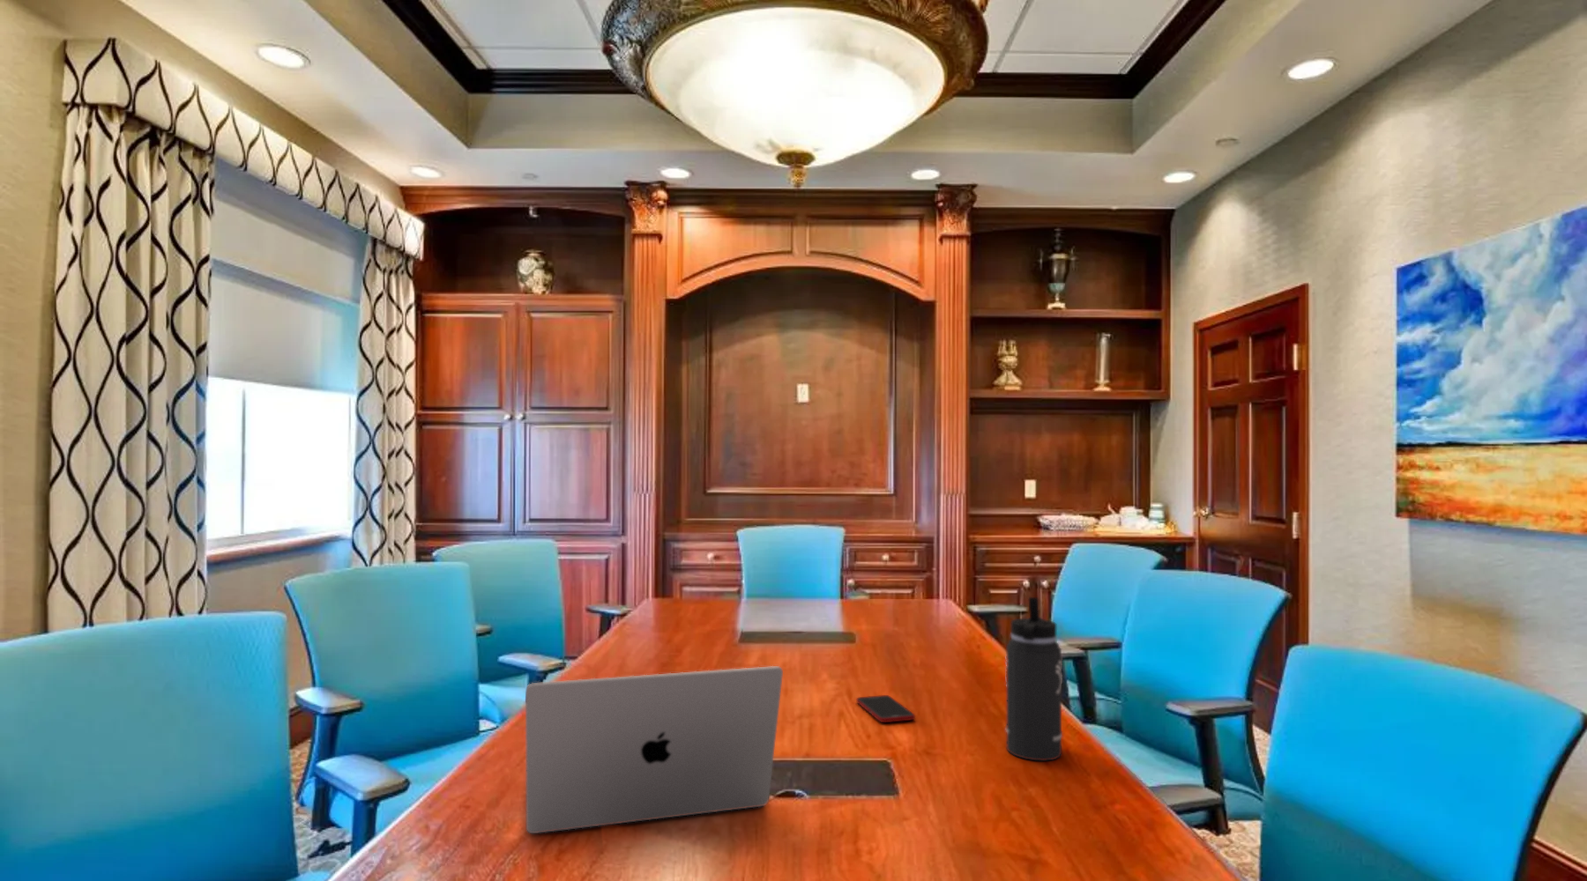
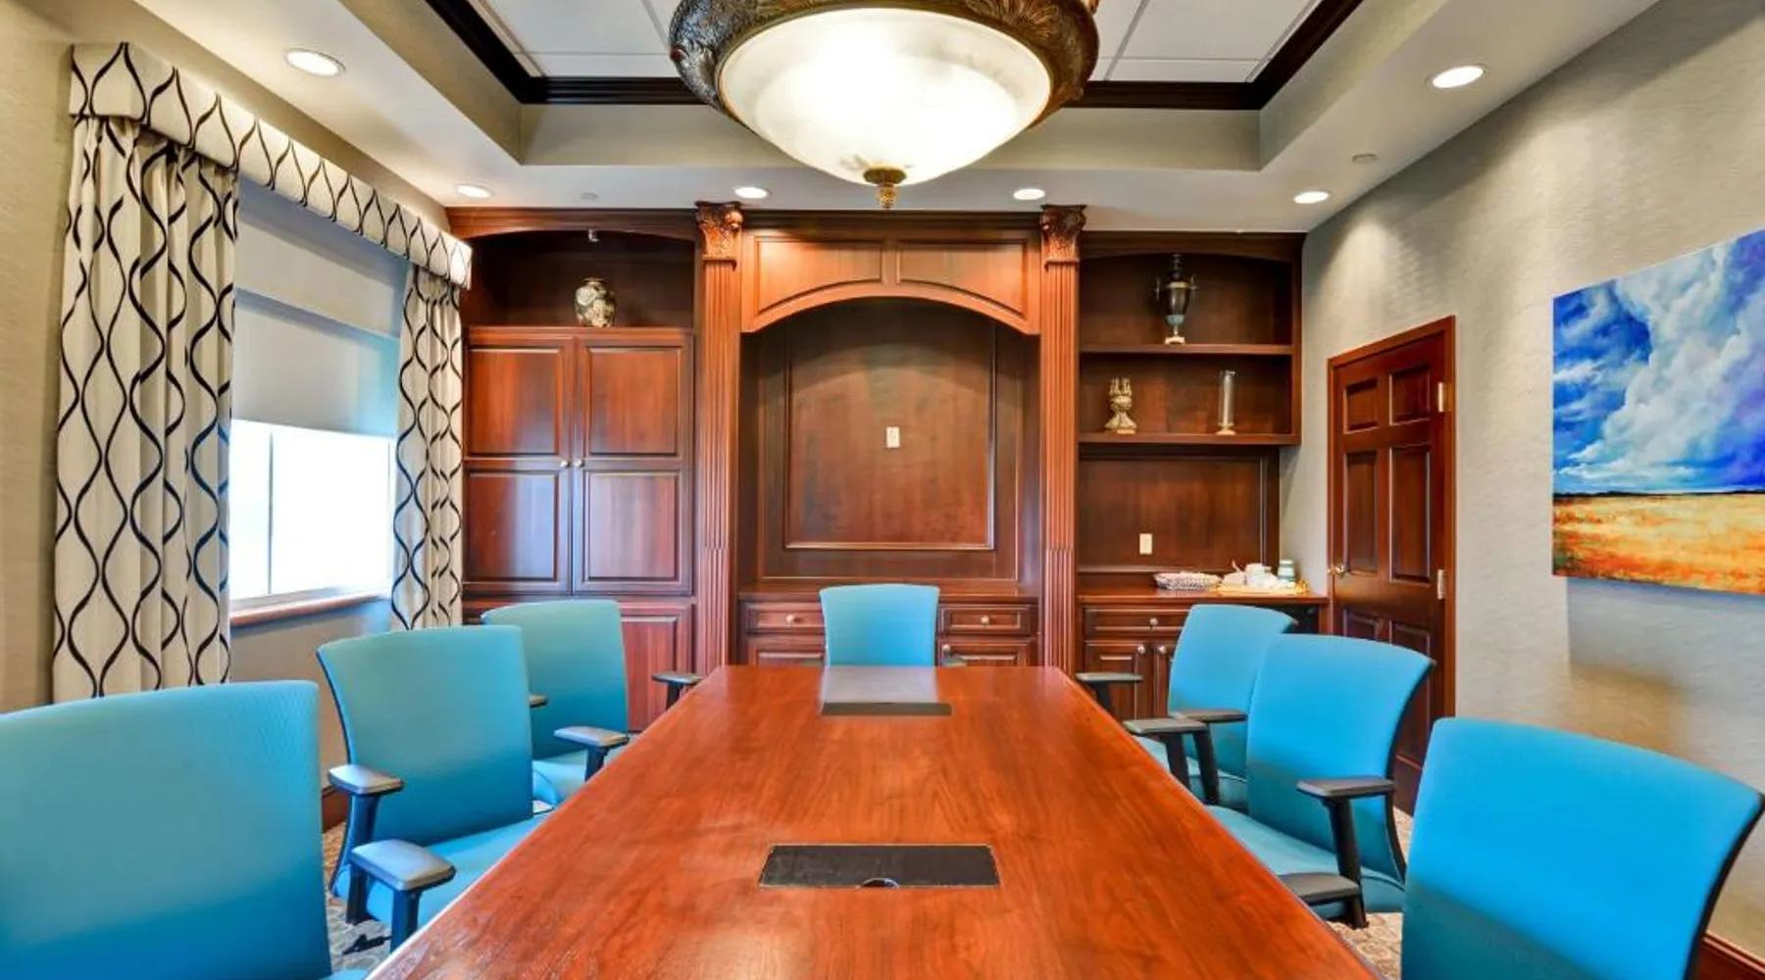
- laptop [524,665,784,834]
- thermos bottle [1005,597,1064,762]
- cell phone [855,694,916,724]
